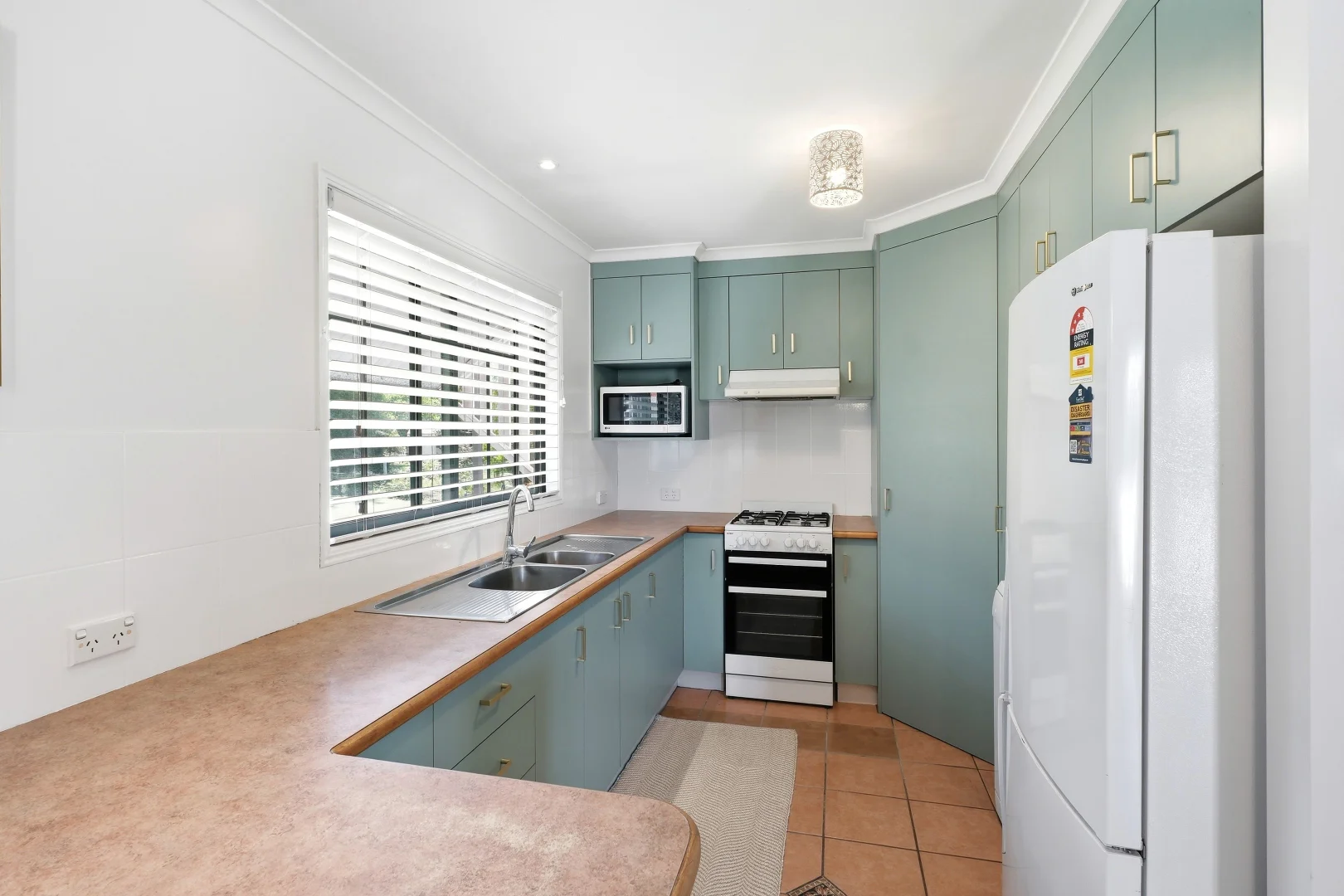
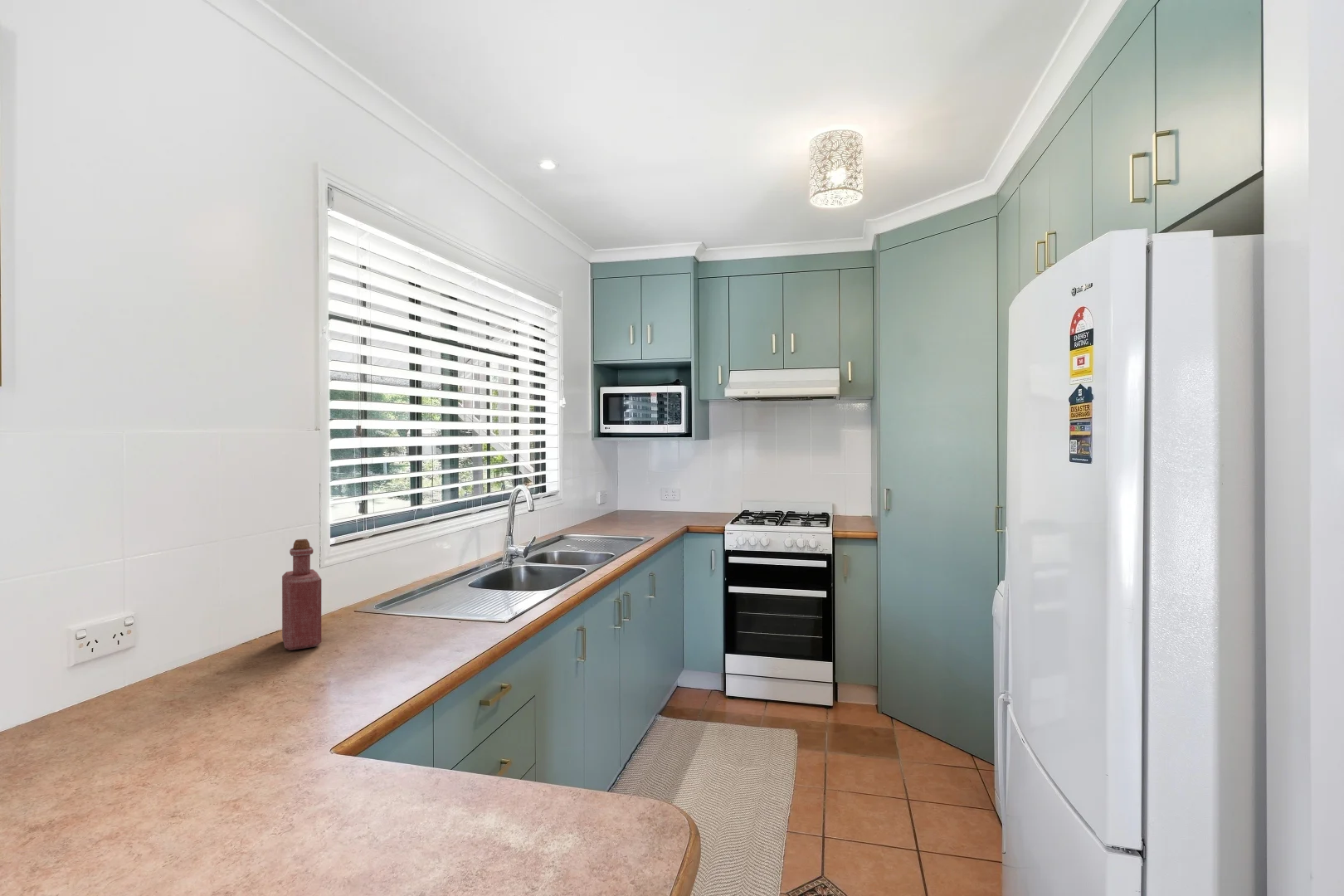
+ bottle [281,538,322,651]
